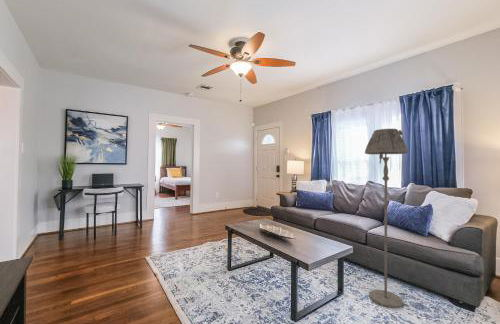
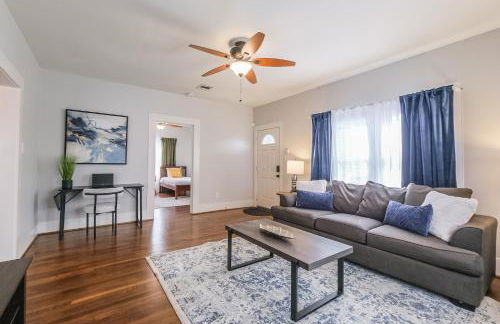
- floor lamp [364,128,409,309]
